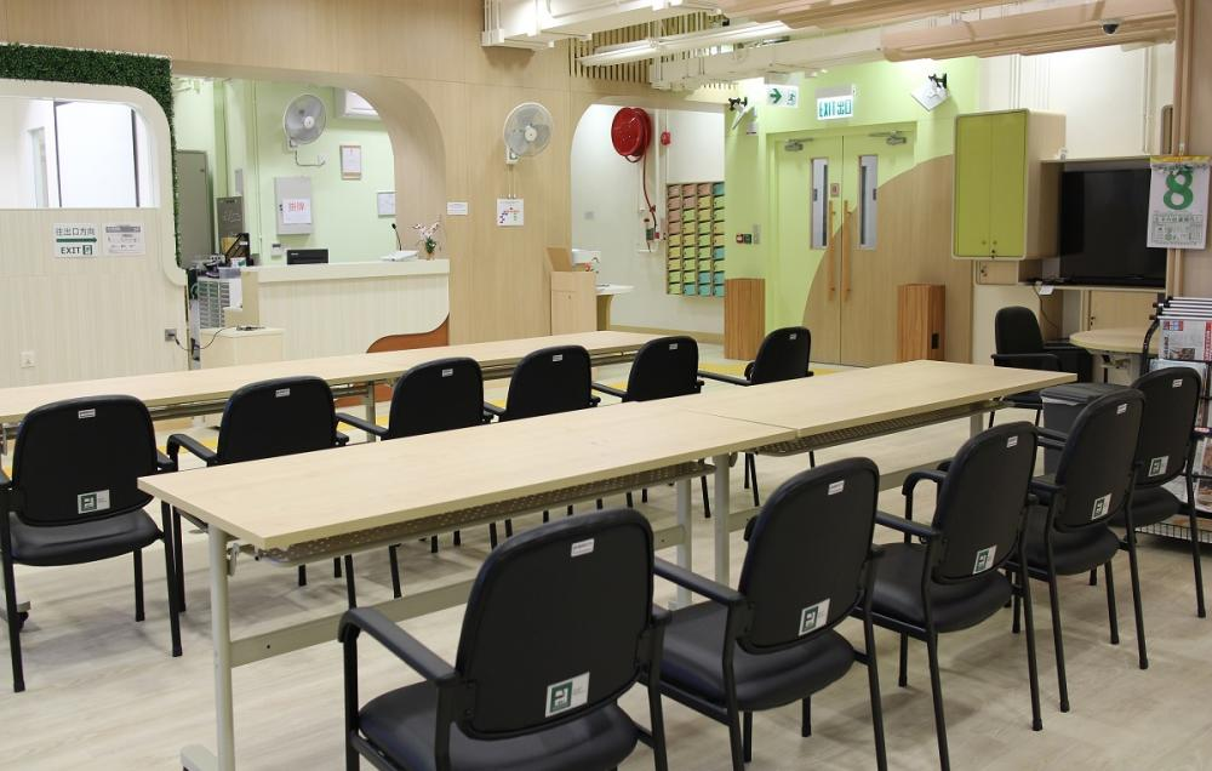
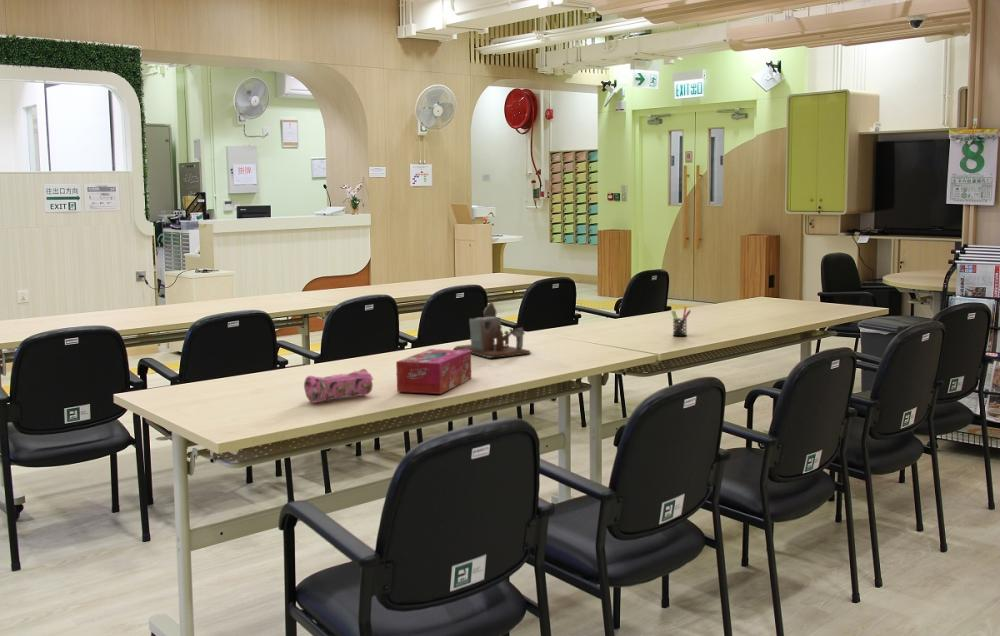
+ tissue box [395,348,472,395]
+ desk organizer [452,301,532,359]
+ pen holder [670,306,692,337]
+ pencil case [303,368,374,404]
